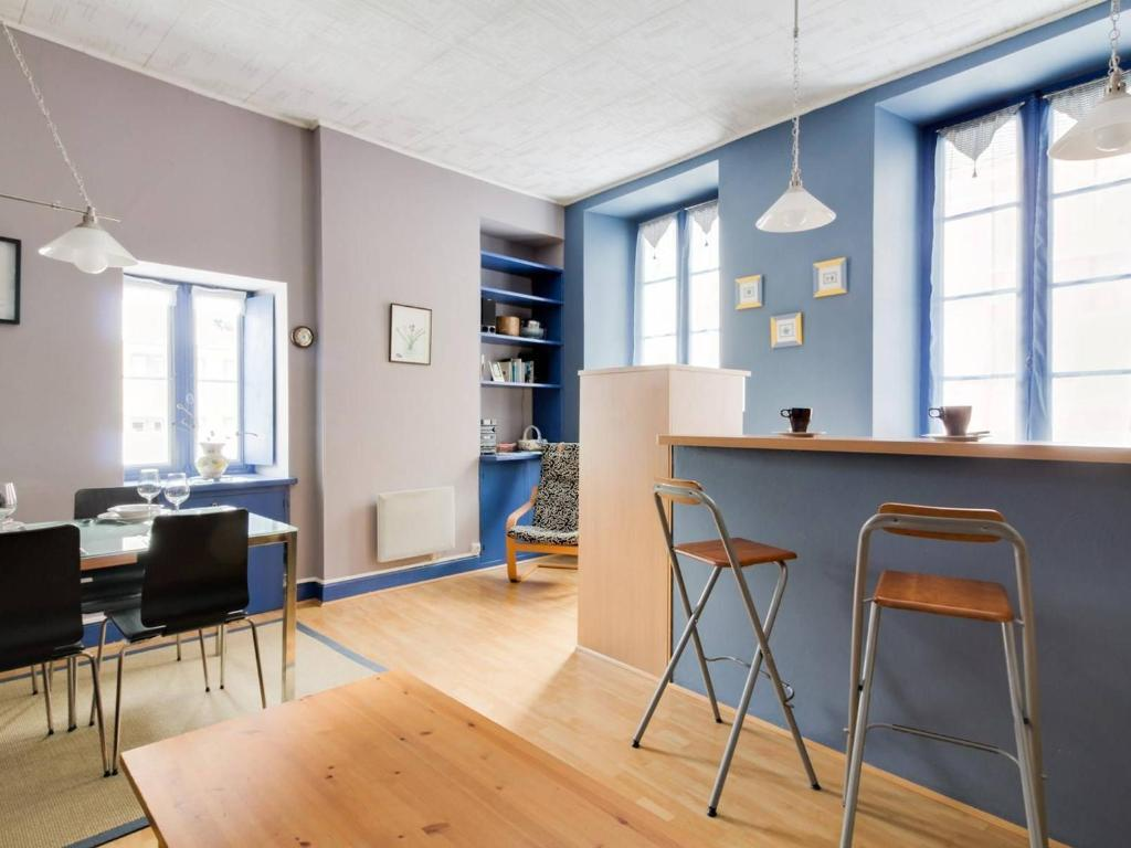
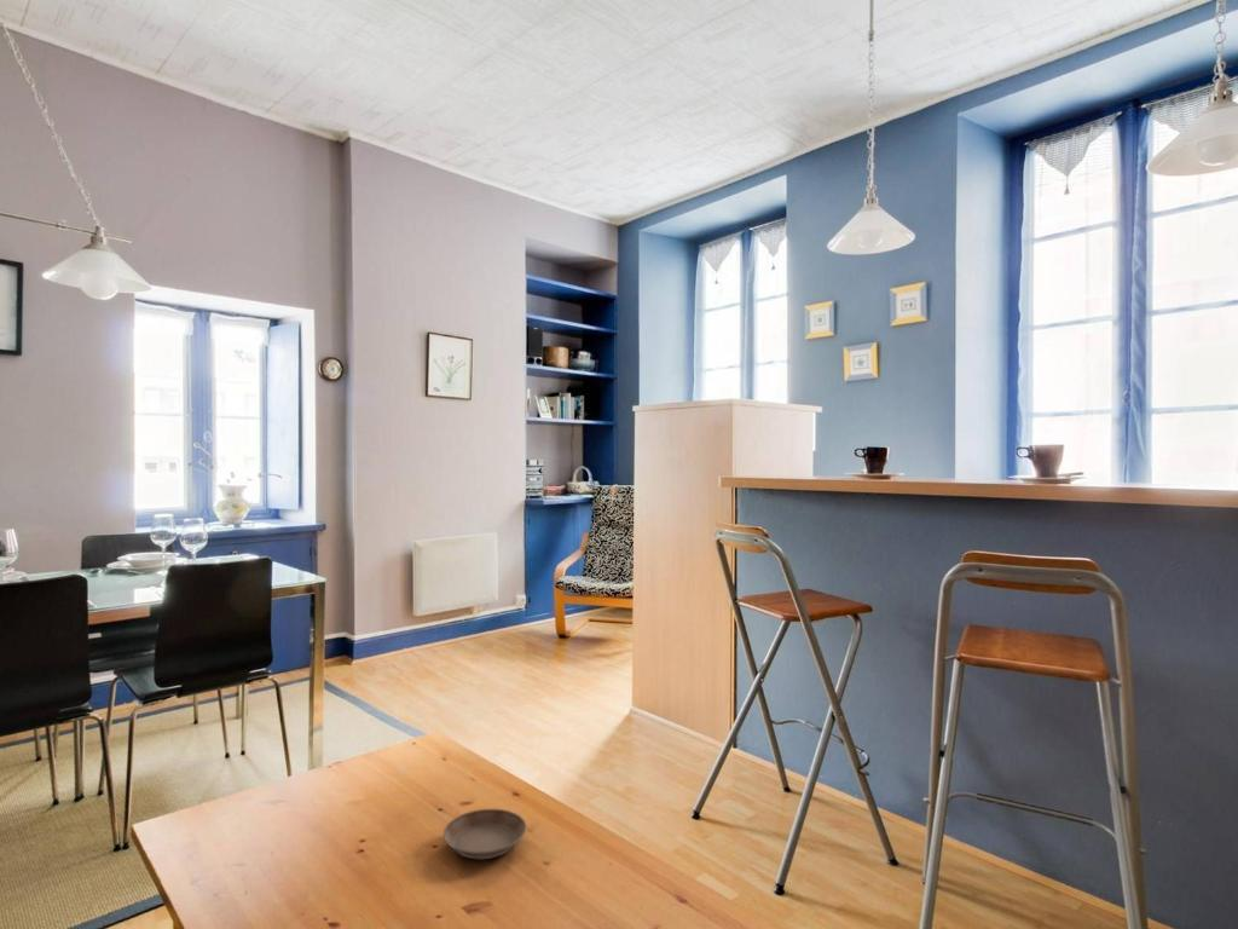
+ saucer [442,808,528,860]
